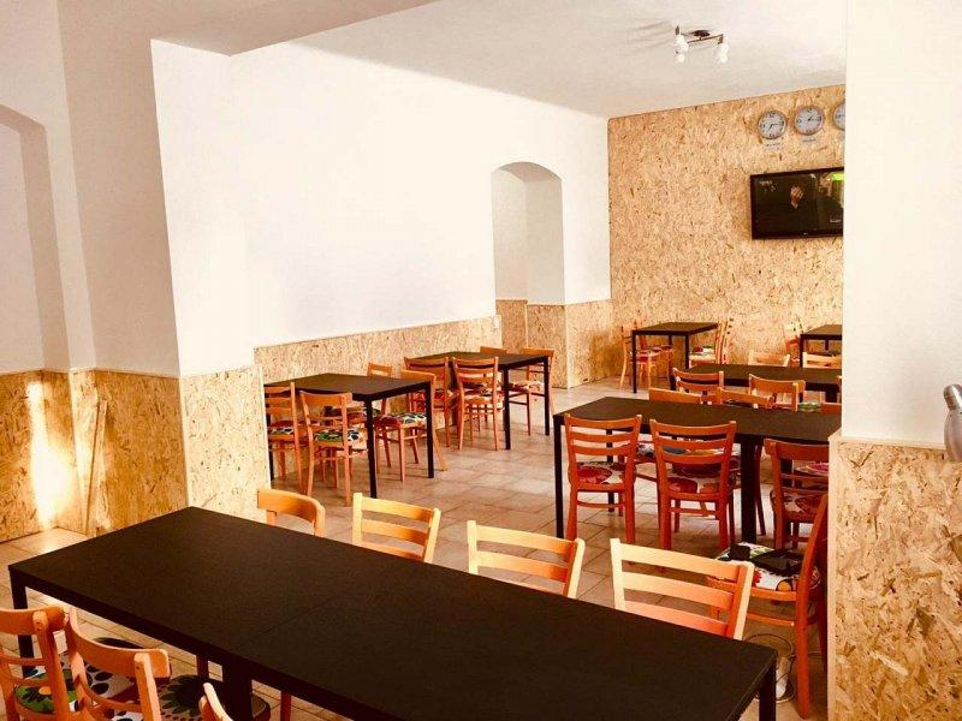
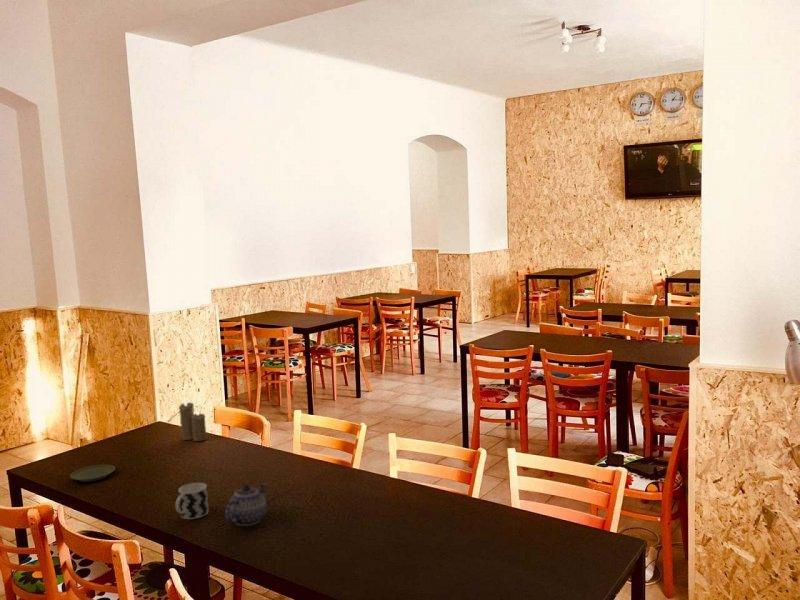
+ cup [174,482,210,520]
+ plate [69,464,116,483]
+ teapot [224,483,268,527]
+ candle [178,398,207,442]
